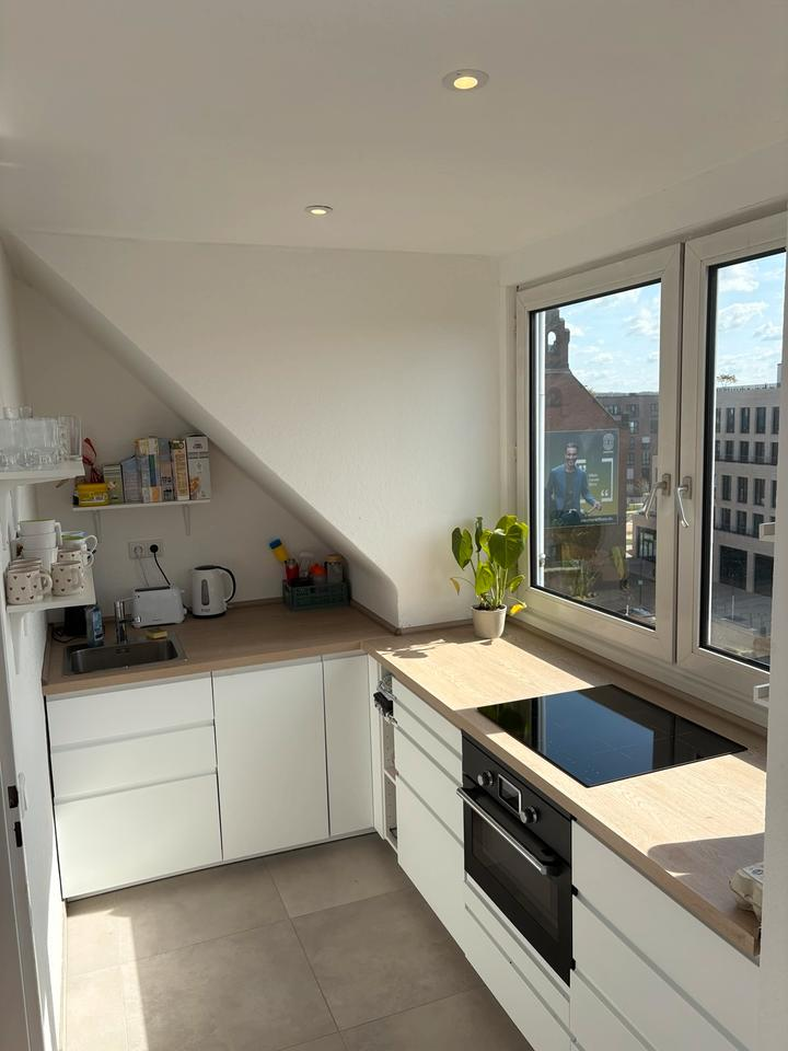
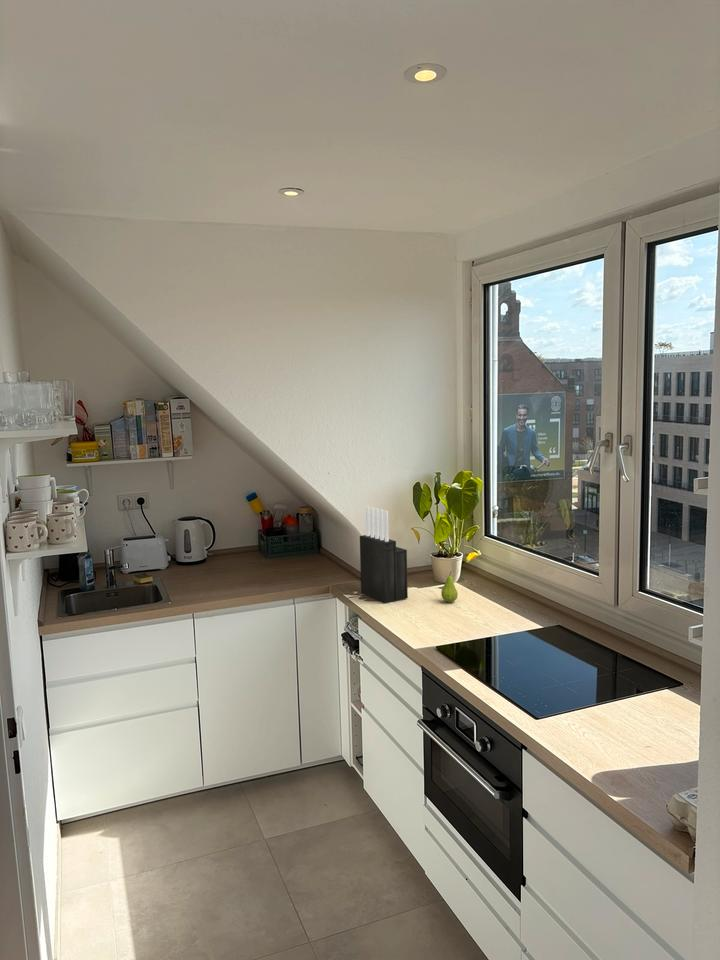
+ knife block [359,505,409,604]
+ fruit [440,571,459,603]
